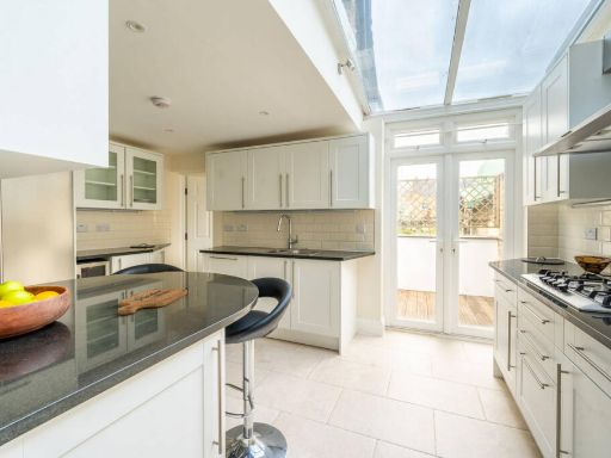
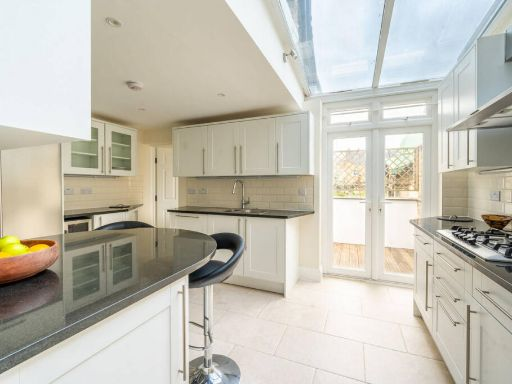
- cutting board [117,287,189,316]
